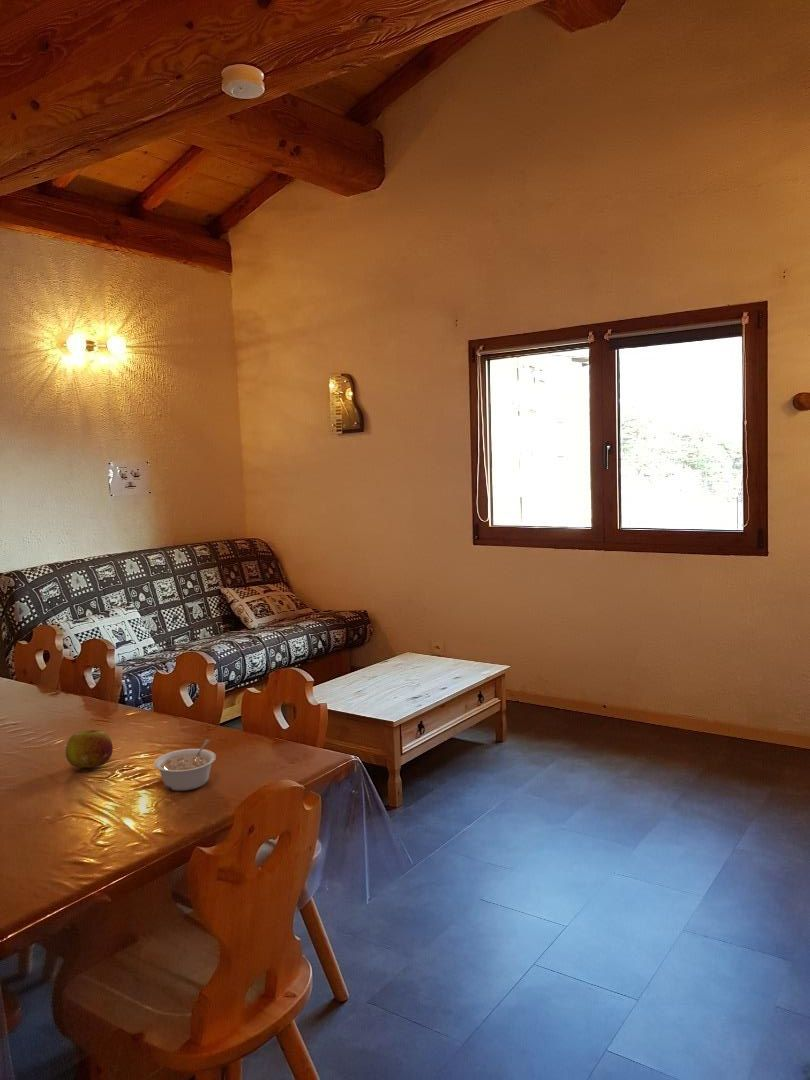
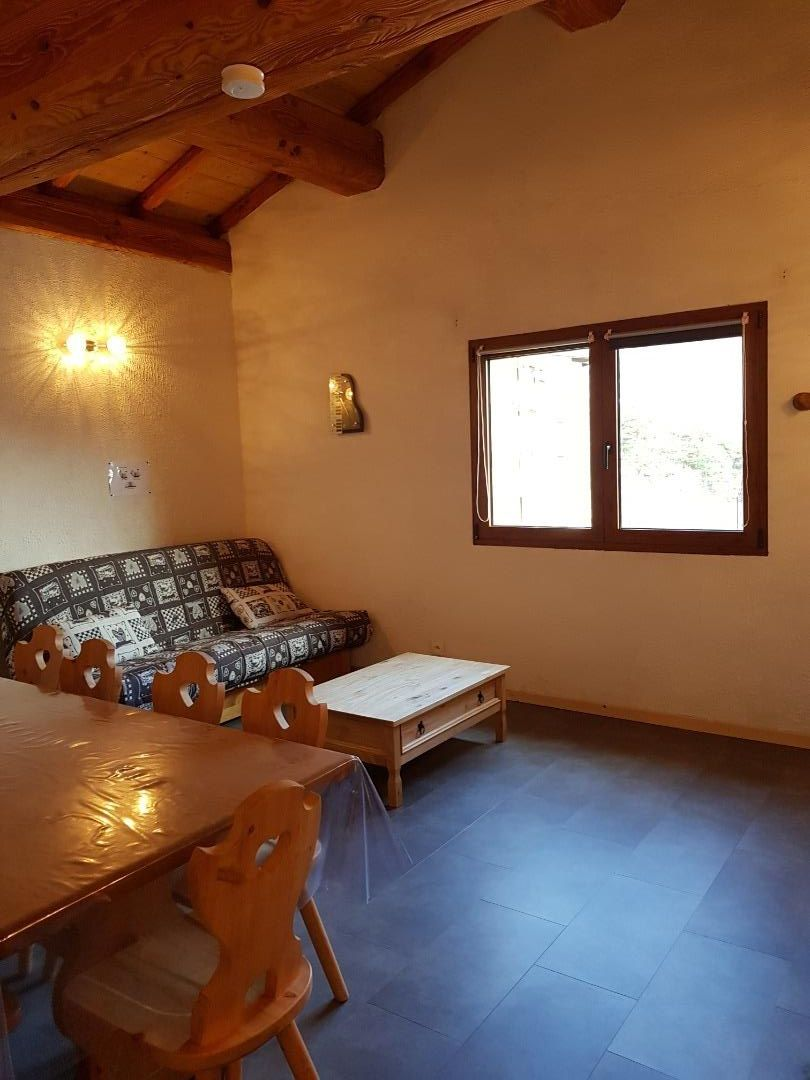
- legume [153,739,217,792]
- fruit [65,729,114,768]
